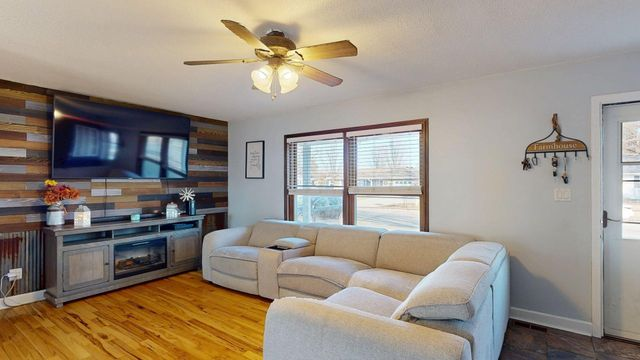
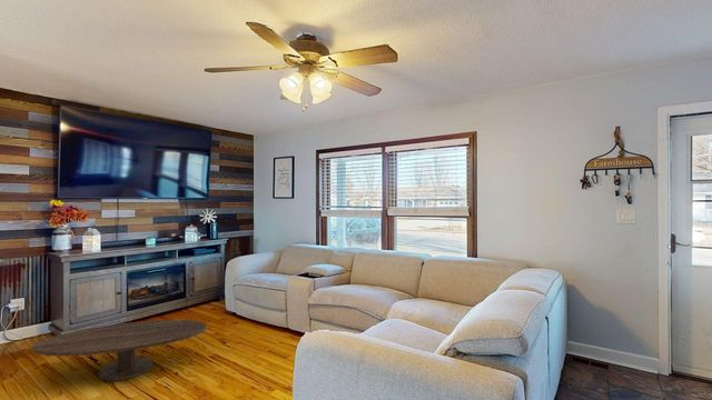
+ coffee table [31,319,207,382]
